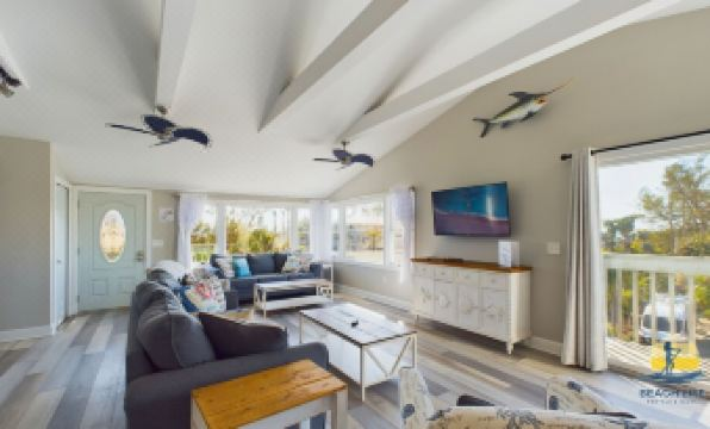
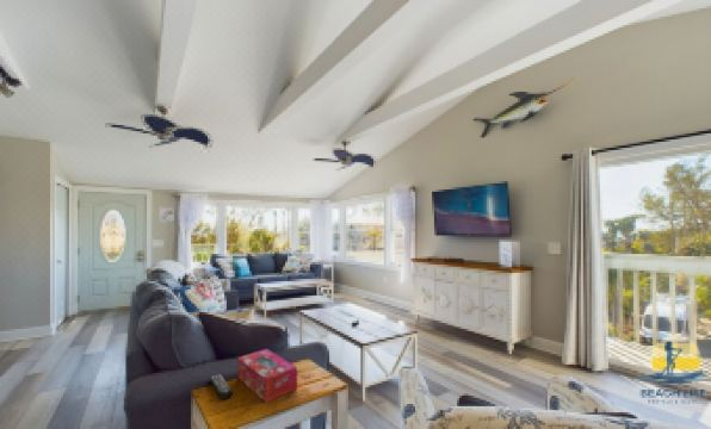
+ tissue box [237,348,298,404]
+ remote control [208,373,234,400]
